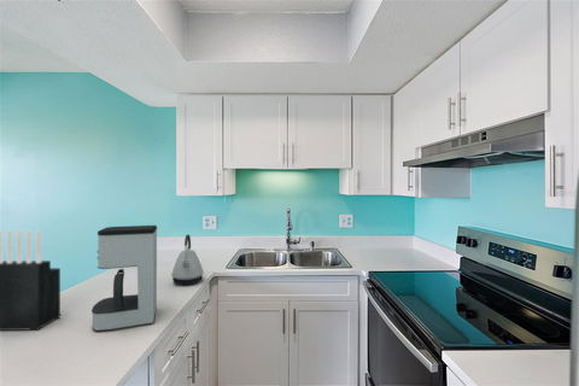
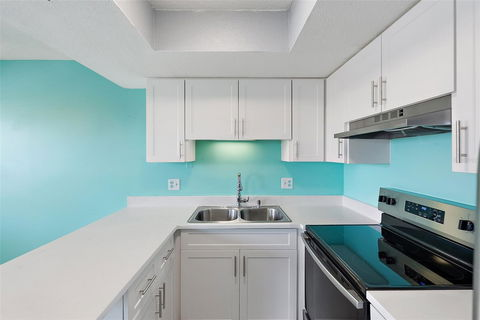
- coffee maker [90,224,158,333]
- kettle [170,233,204,286]
- knife block [0,229,62,332]
